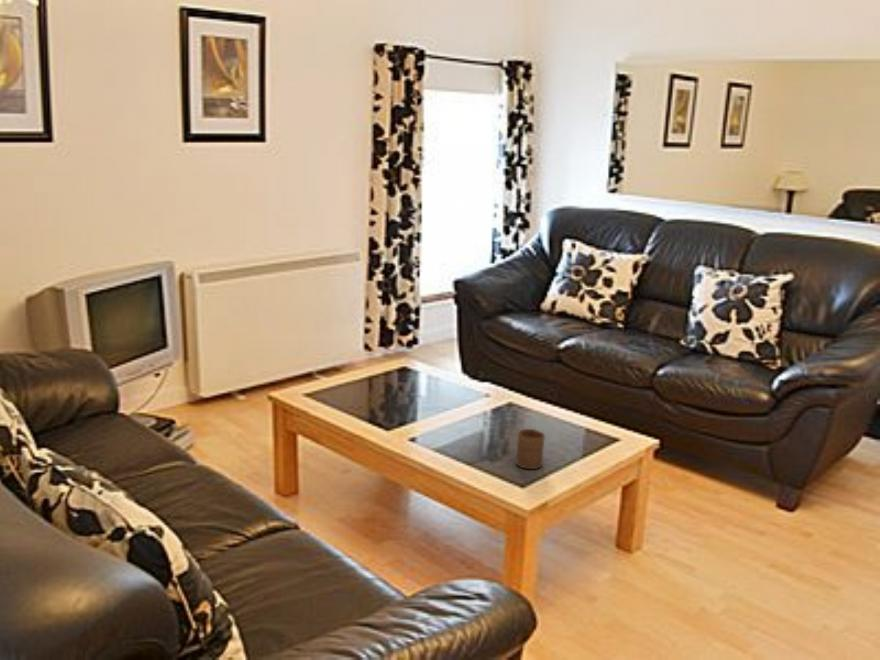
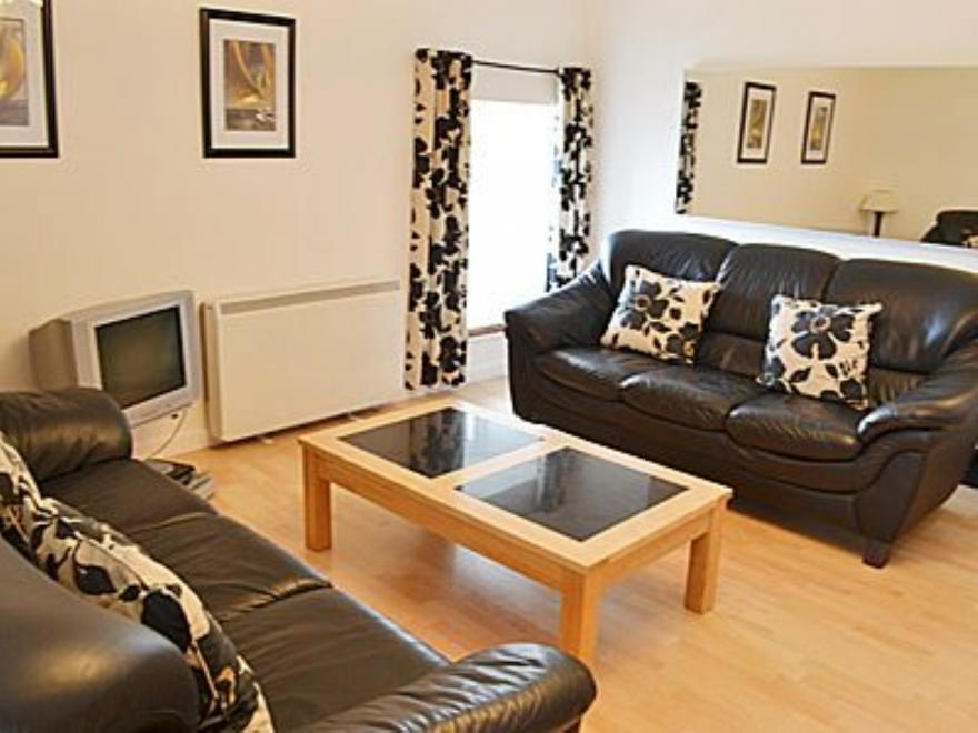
- cup [515,428,546,470]
